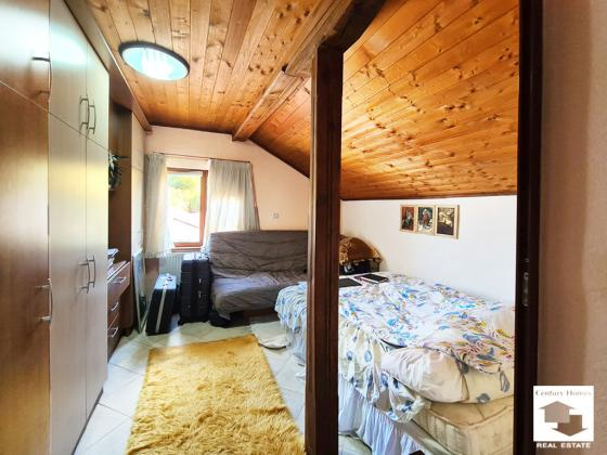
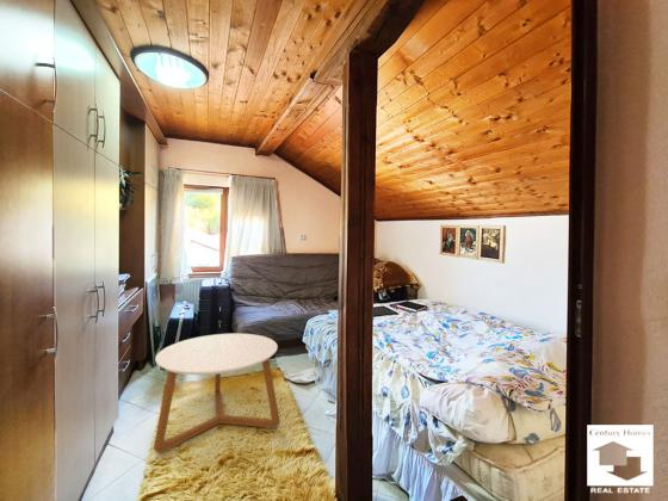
+ coffee table [153,333,280,454]
